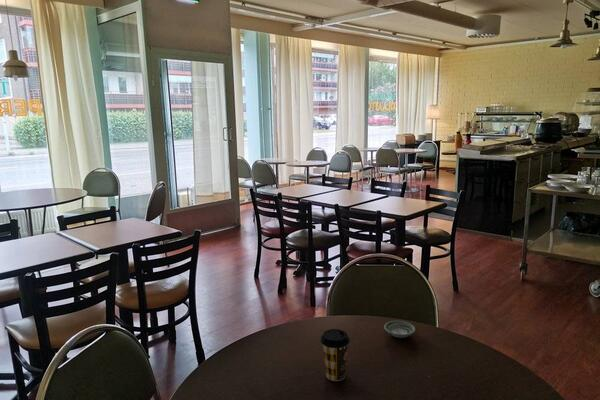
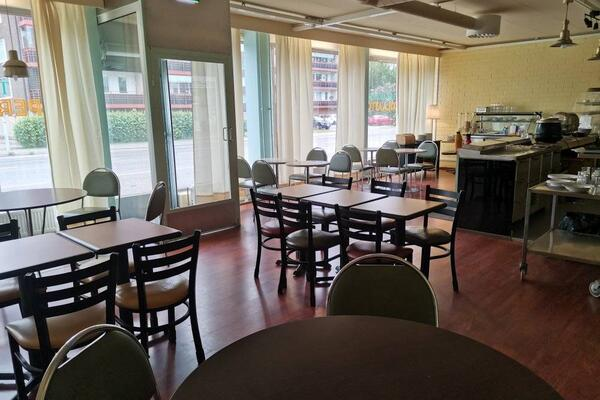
- saucer [383,320,416,339]
- coffee cup [320,328,351,382]
